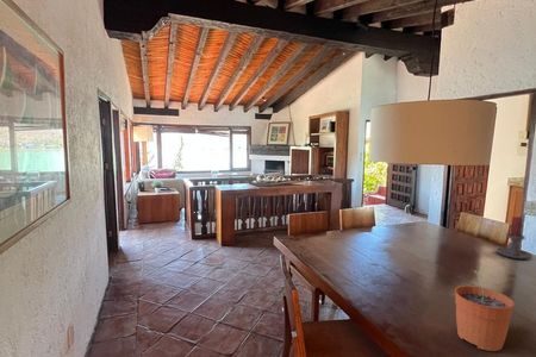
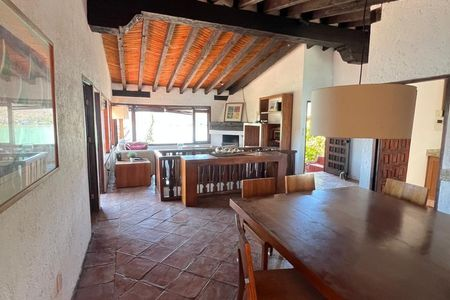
- plant pot [454,269,516,352]
- candle holder [496,215,534,261]
